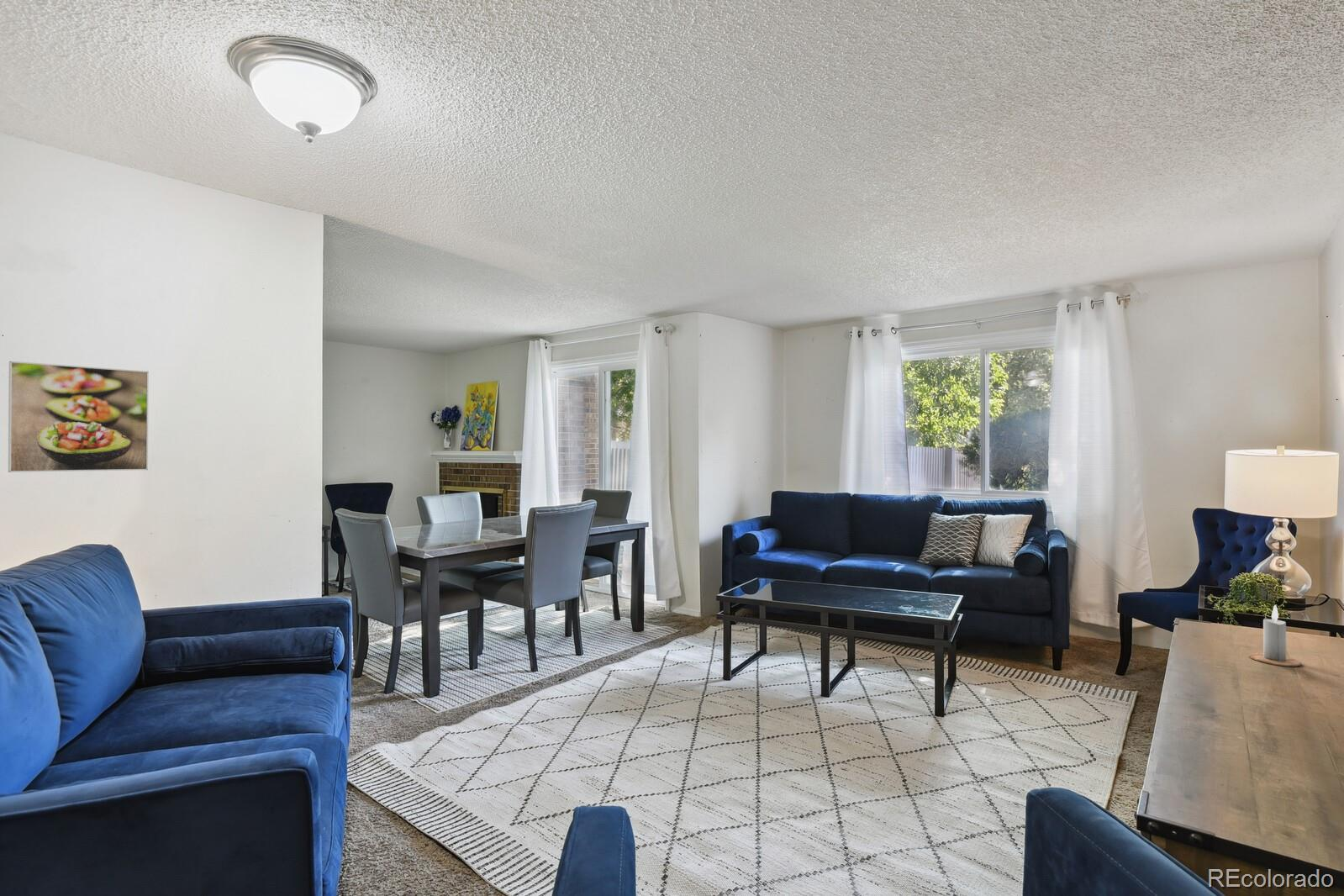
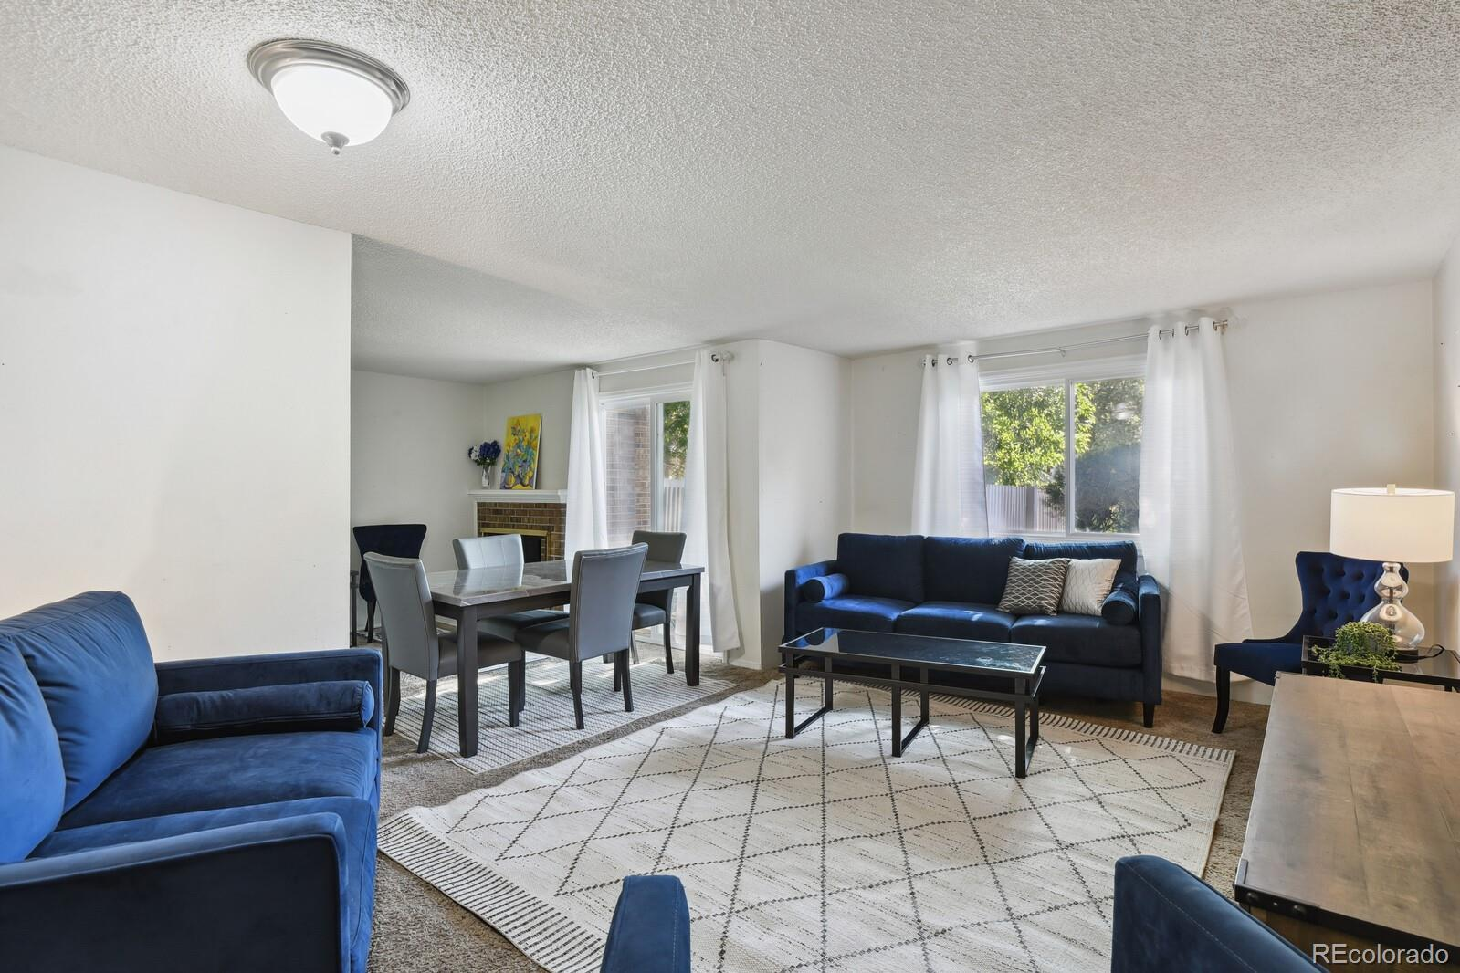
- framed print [8,361,150,473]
- candle [1248,604,1302,667]
